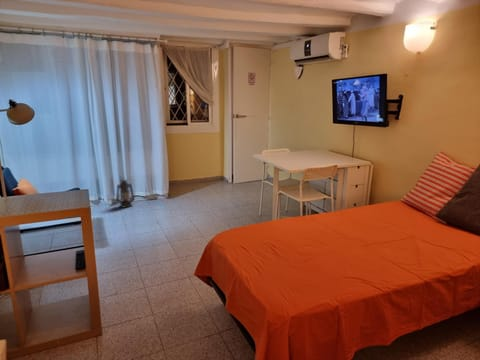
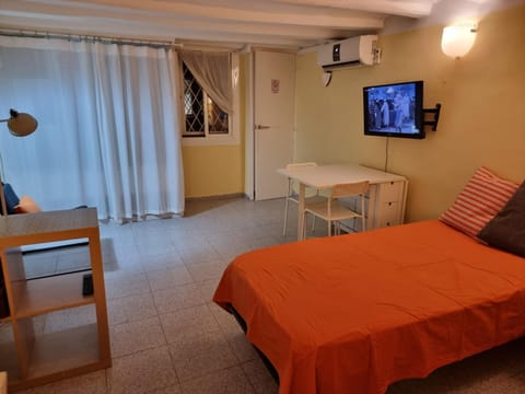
- lantern [115,179,136,209]
